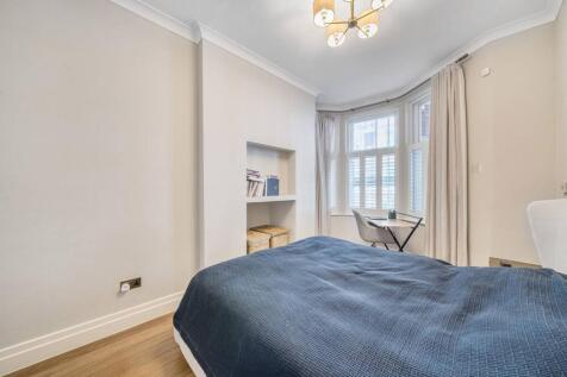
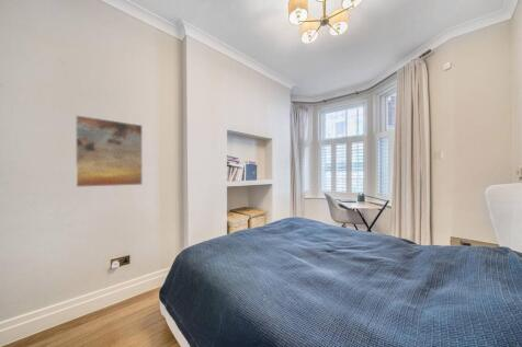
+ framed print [75,114,144,188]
